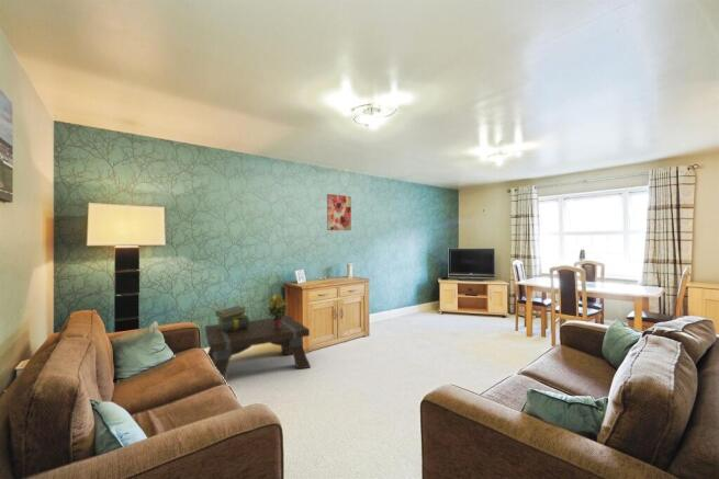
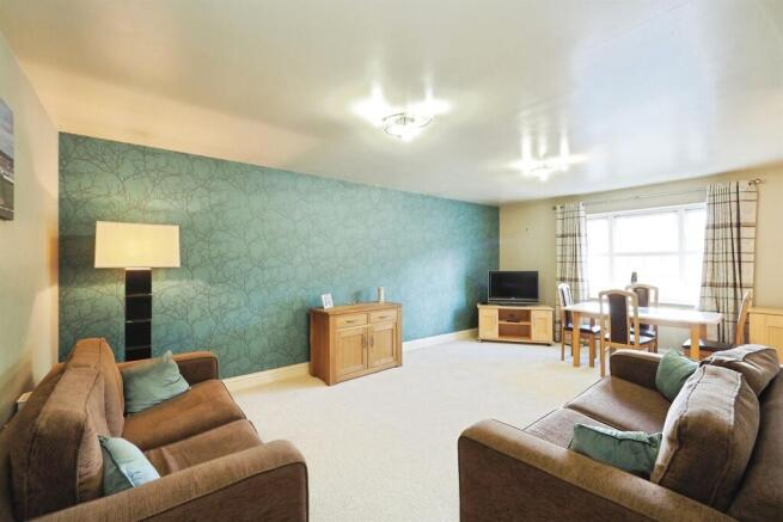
- potted plant [266,292,289,328]
- stack of books [214,305,250,332]
- wall art [326,193,352,231]
- coffee table [204,315,312,378]
